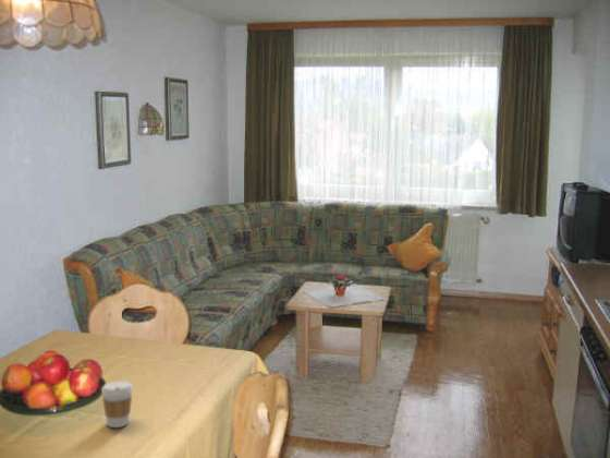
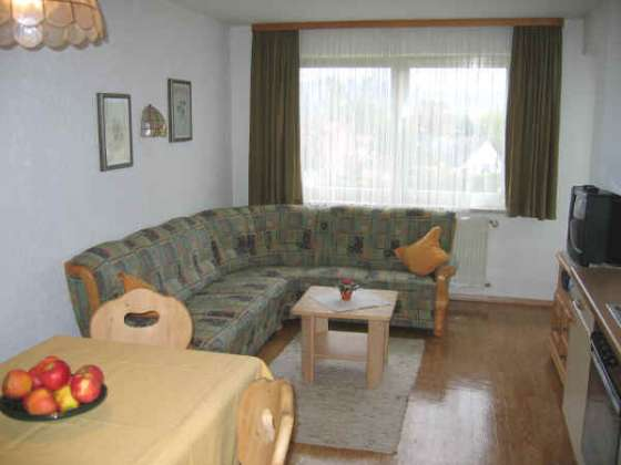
- coffee cup [100,379,134,429]
